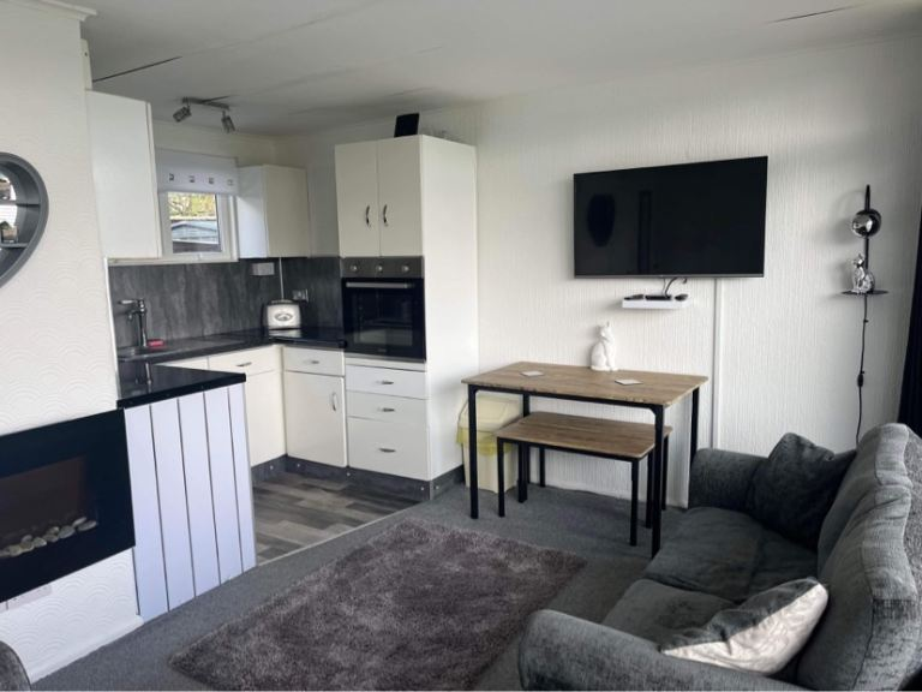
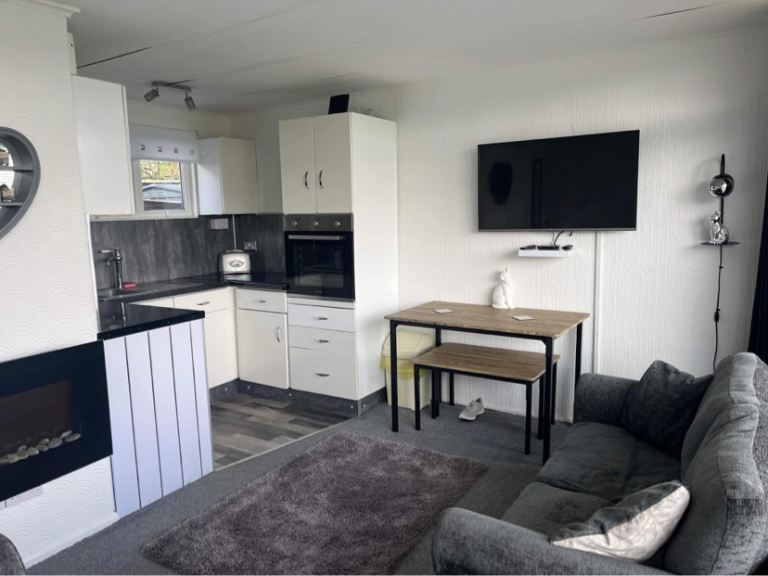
+ sneaker [458,396,485,421]
